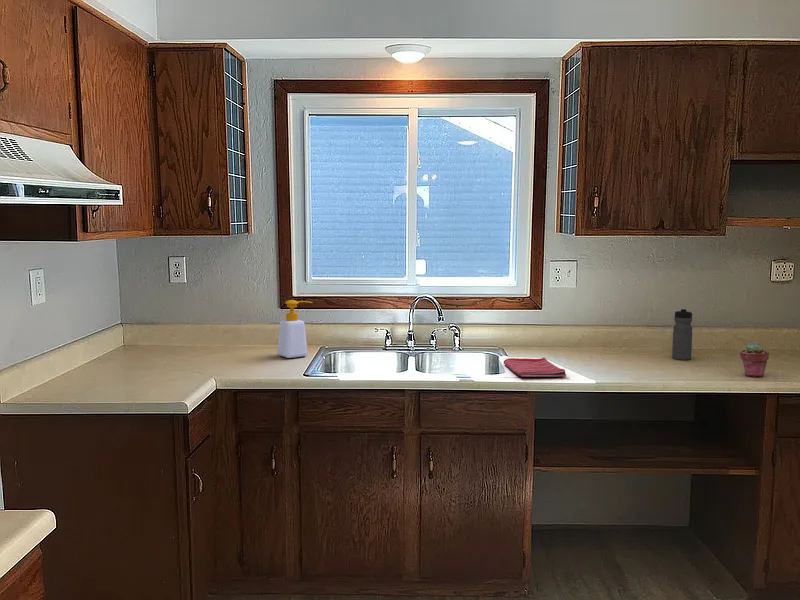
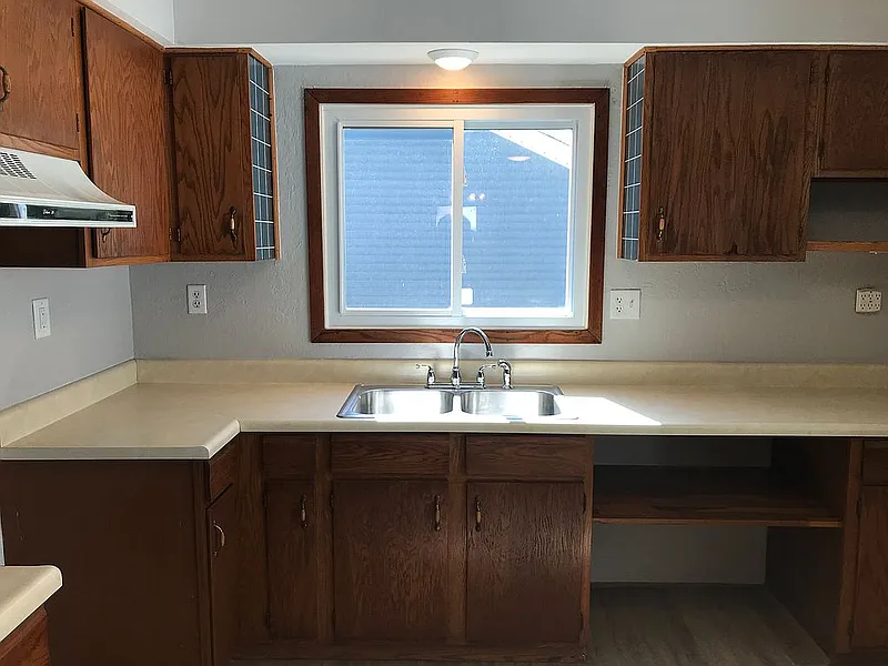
- water bottle [671,307,694,361]
- potted succulent [739,341,770,378]
- soap bottle [277,299,313,359]
- dish towel [503,357,567,378]
